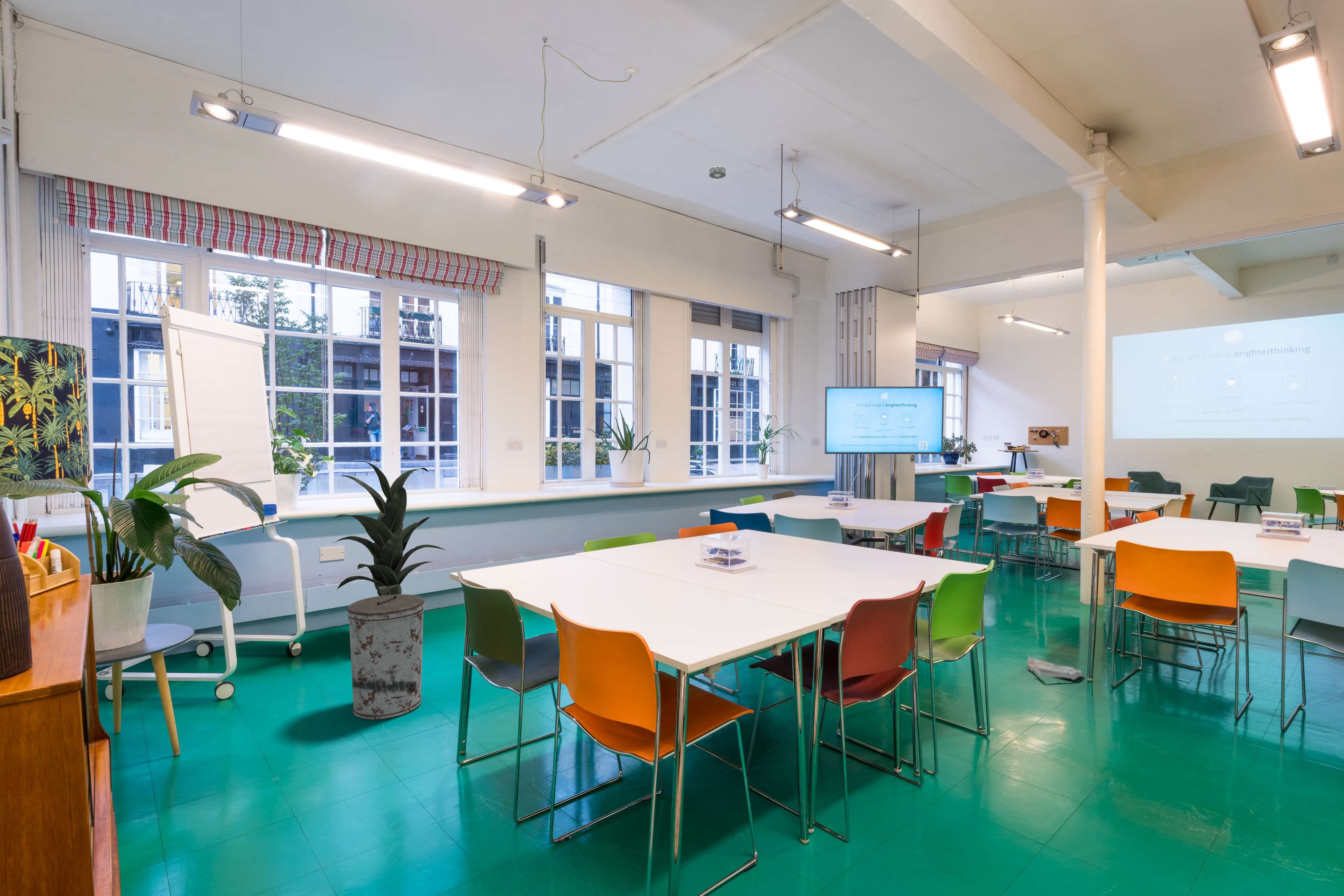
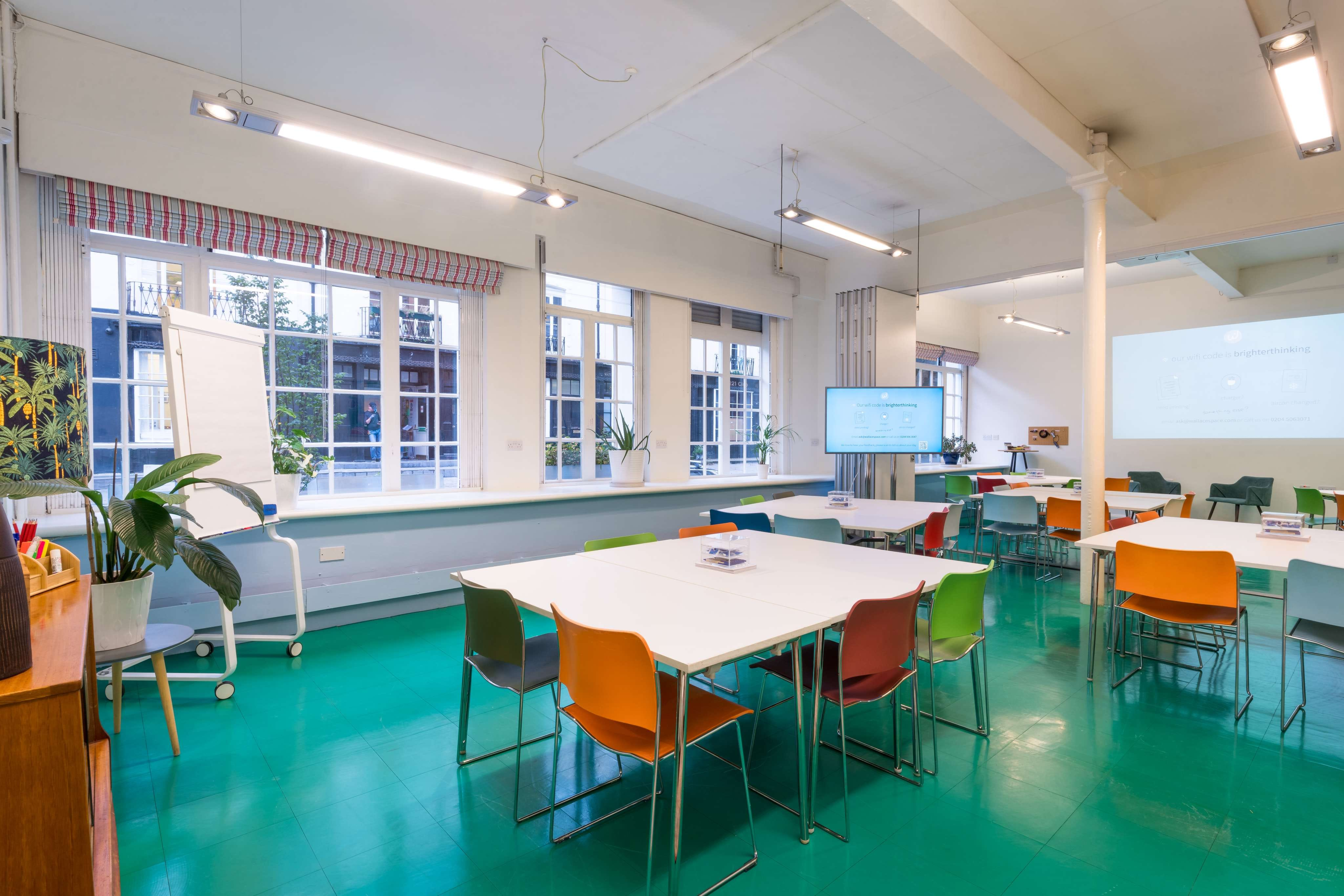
- indoor plant [332,460,447,596]
- smoke detector [709,166,726,179]
- bag [1026,656,1082,681]
- trash can [347,594,425,720]
